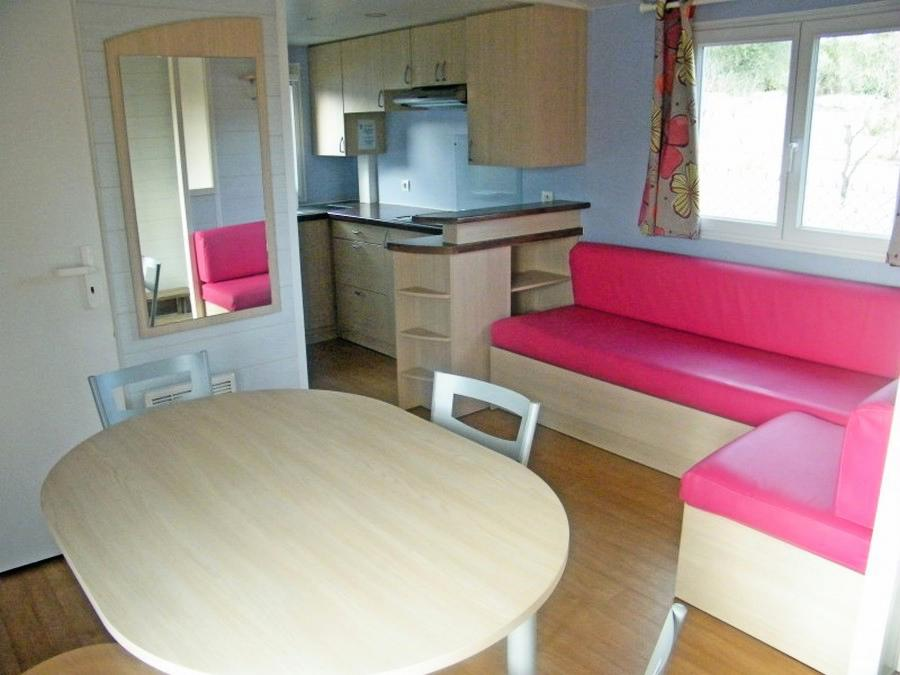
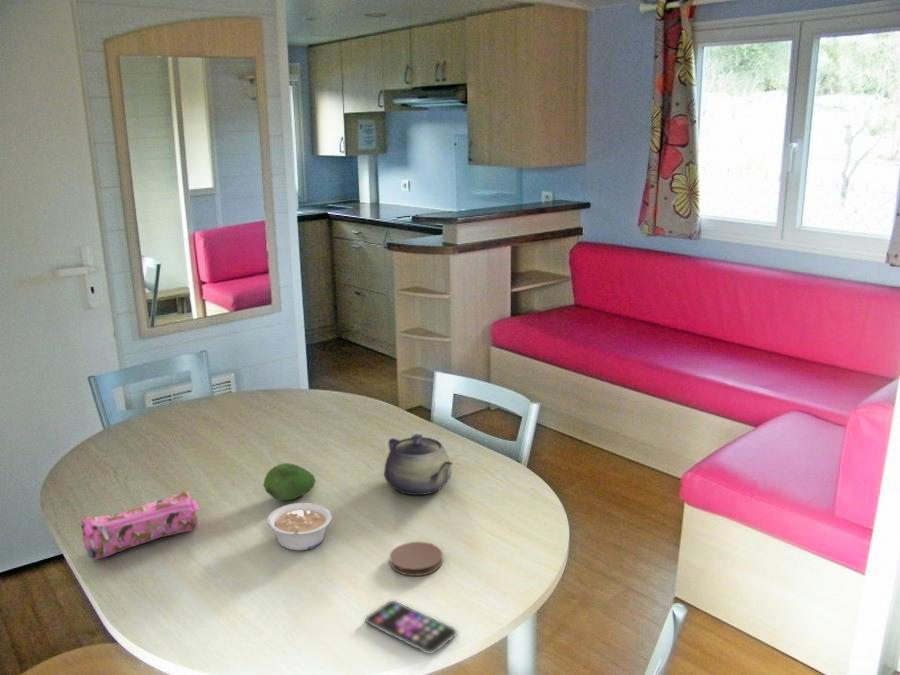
+ legume [266,502,333,551]
+ fruit [263,462,317,501]
+ smartphone [364,600,458,655]
+ pencil case [80,490,201,561]
+ coaster [389,541,444,577]
+ teapot [383,433,454,496]
